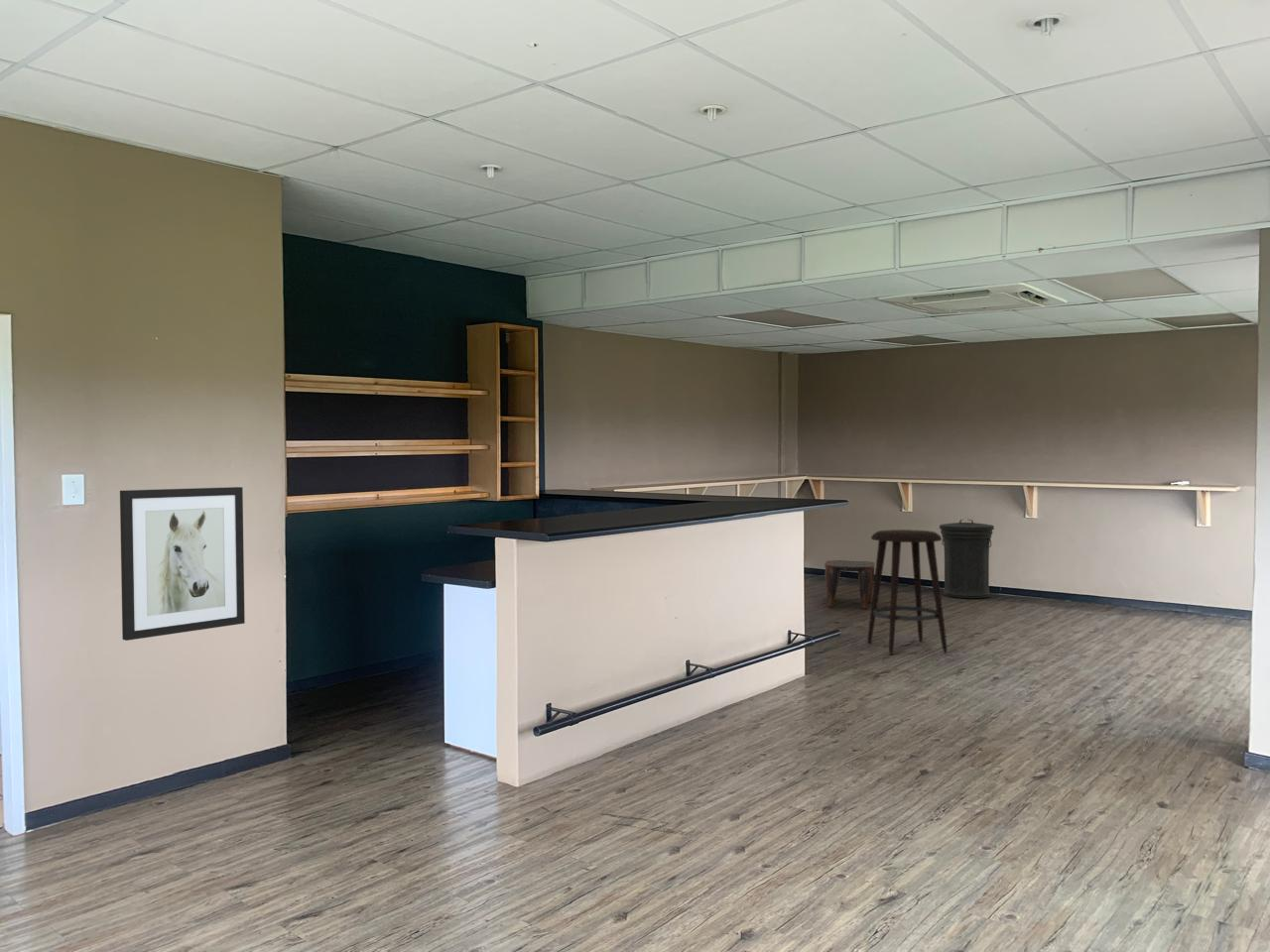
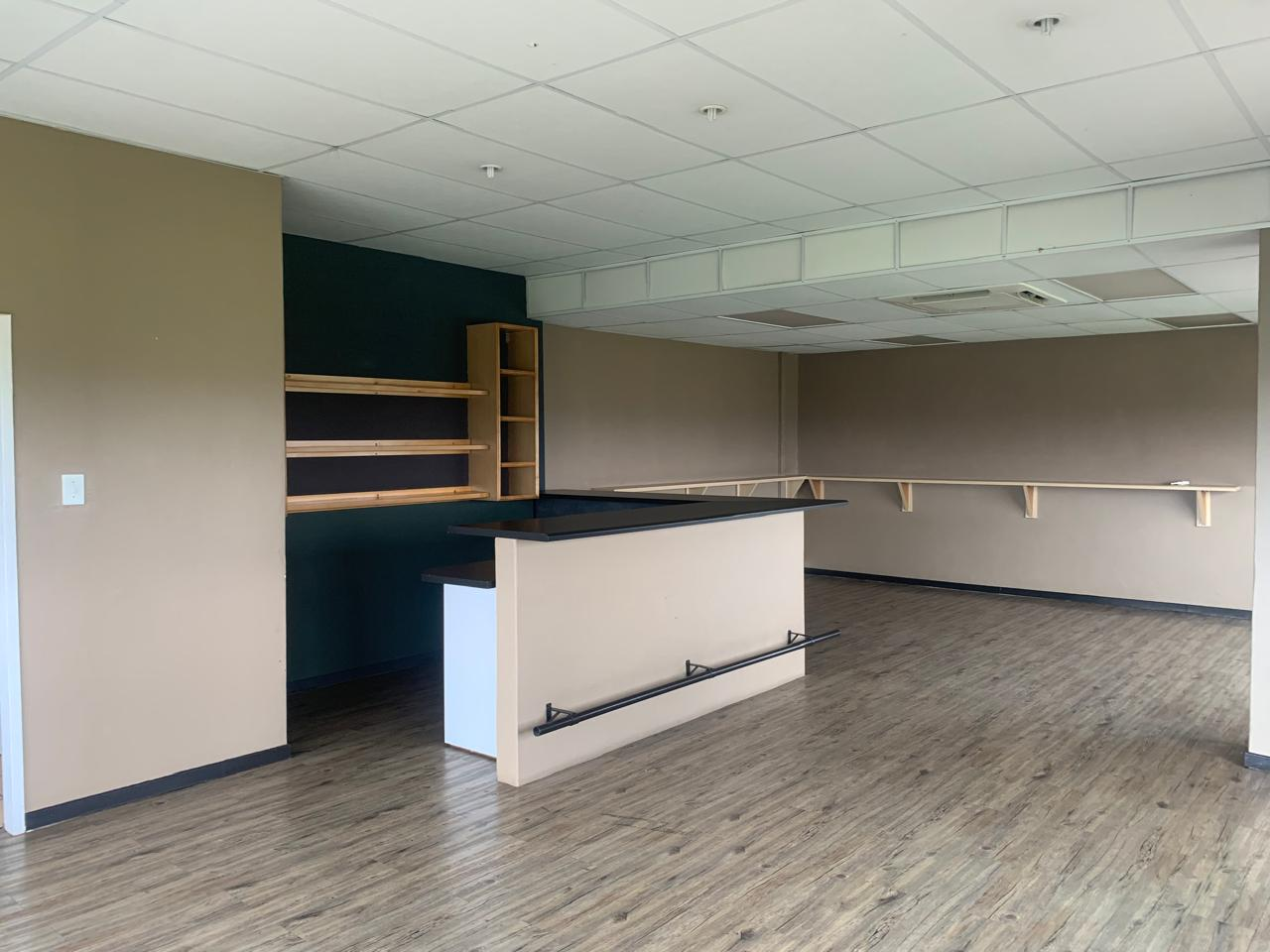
- wall art [119,486,246,642]
- stool [824,559,876,609]
- trash can [939,519,995,599]
- stool [866,529,949,655]
